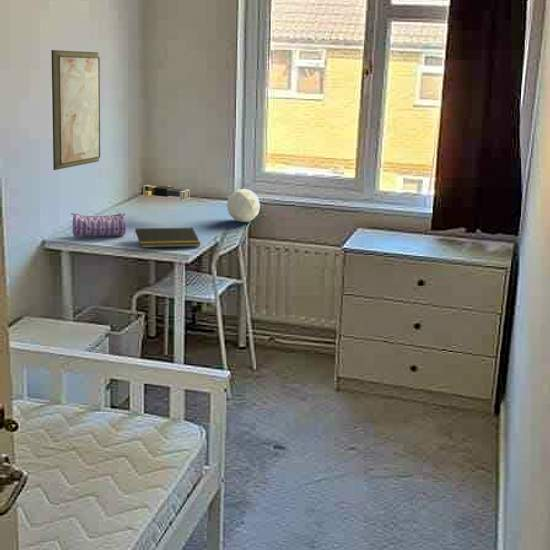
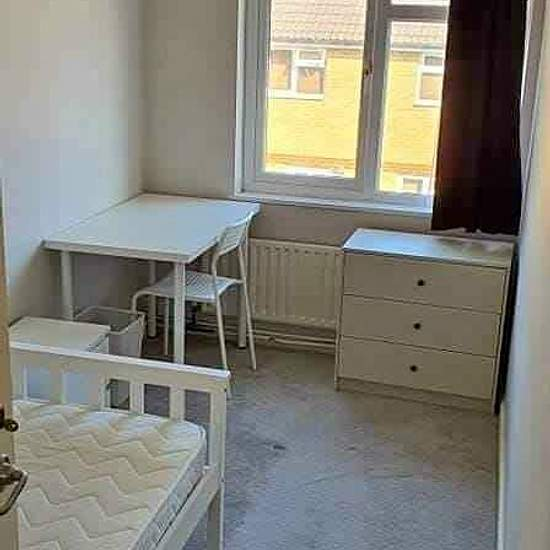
- pencil case [70,212,127,237]
- desk lamp [140,184,261,223]
- wall art [50,49,101,171]
- notepad [133,227,202,249]
